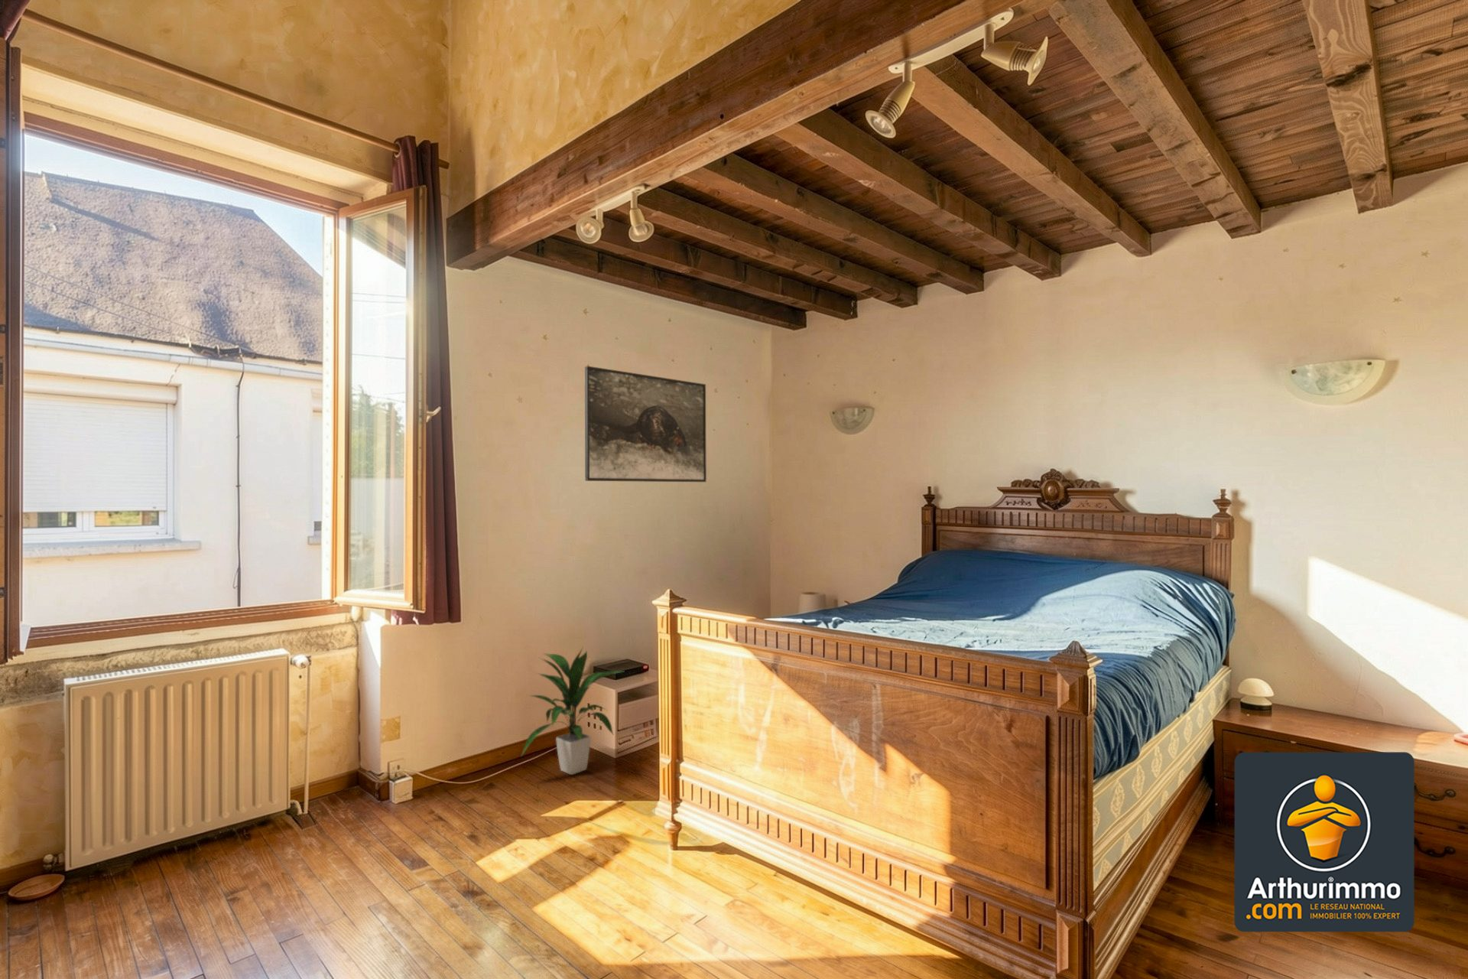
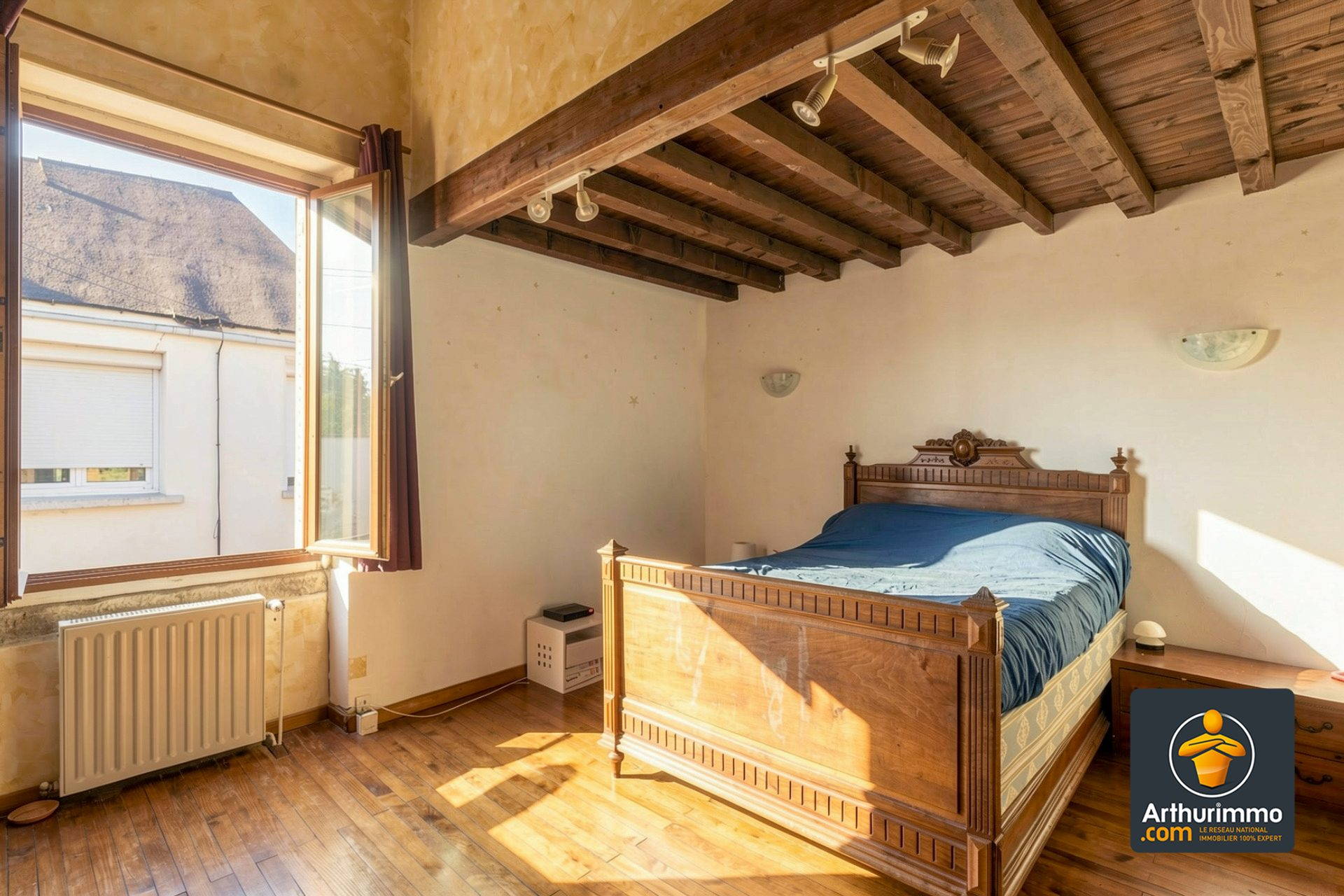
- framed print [584,366,707,483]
- indoor plant [521,647,624,776]
